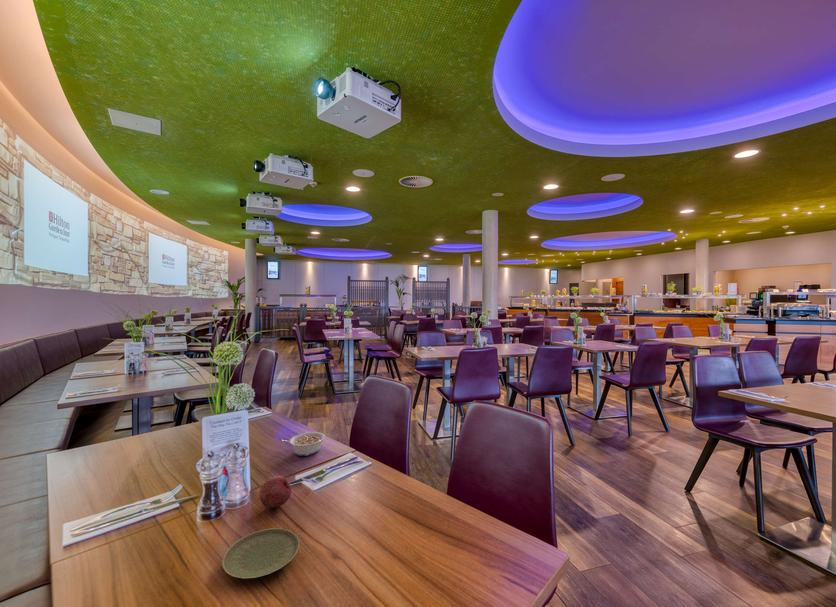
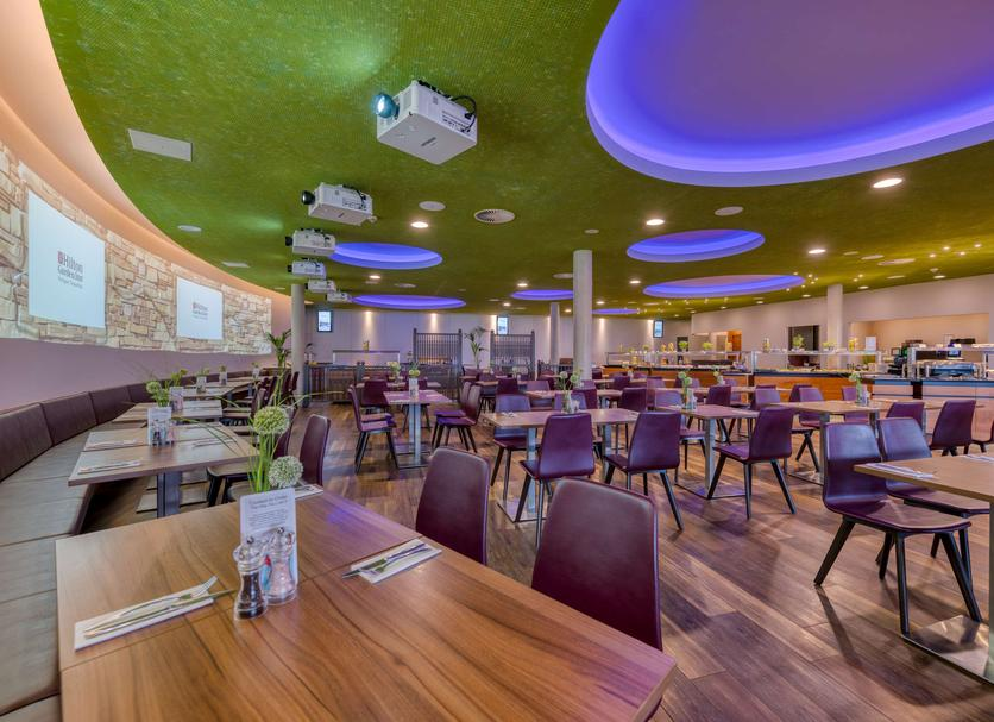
- legume [281,431,326,457]
- plate [221,527,301,580]
- fruit [259,475,292,509]
